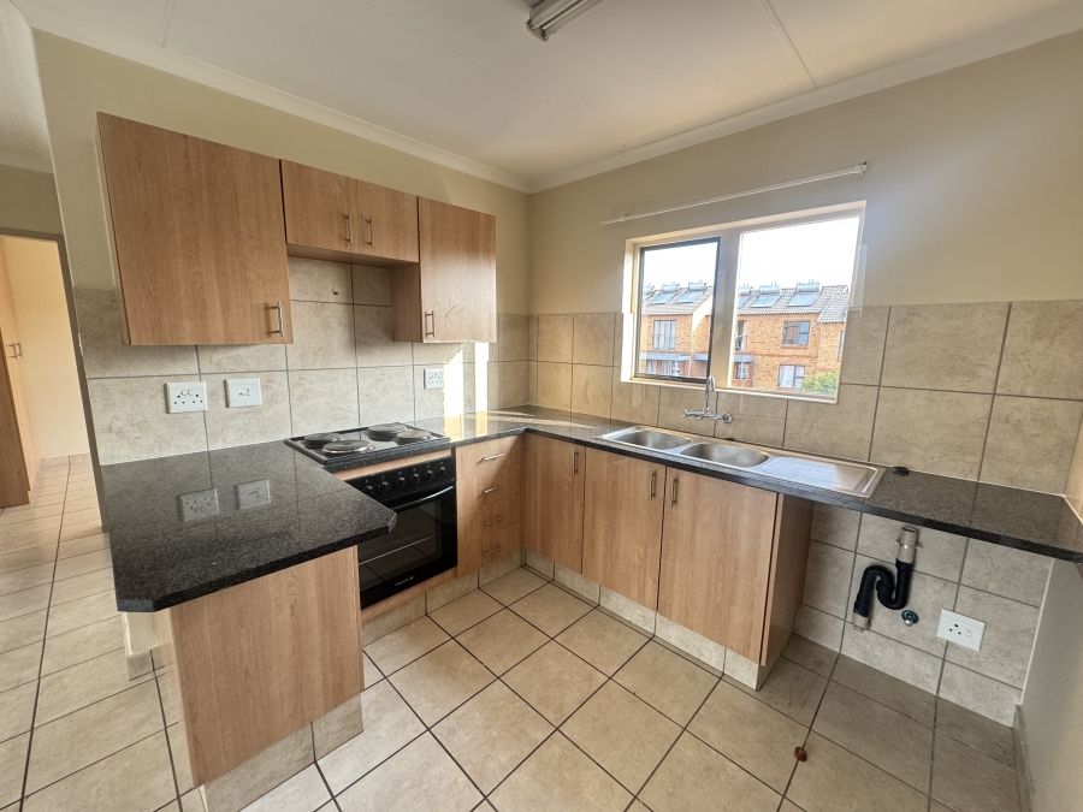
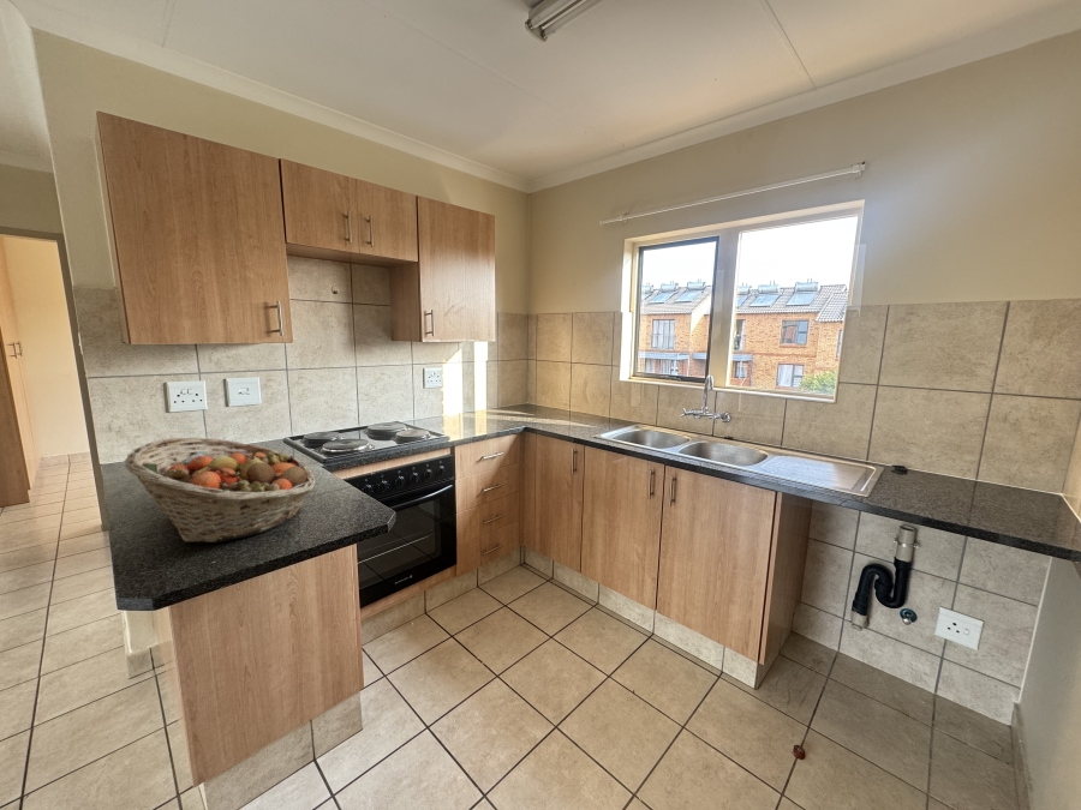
+ fruit basket [124,437,317,544]
